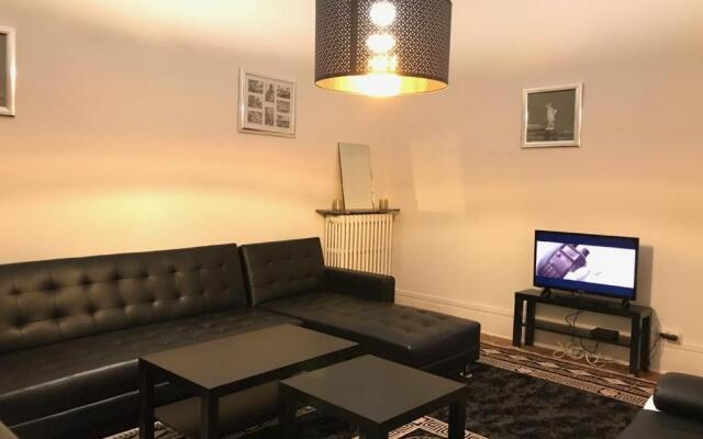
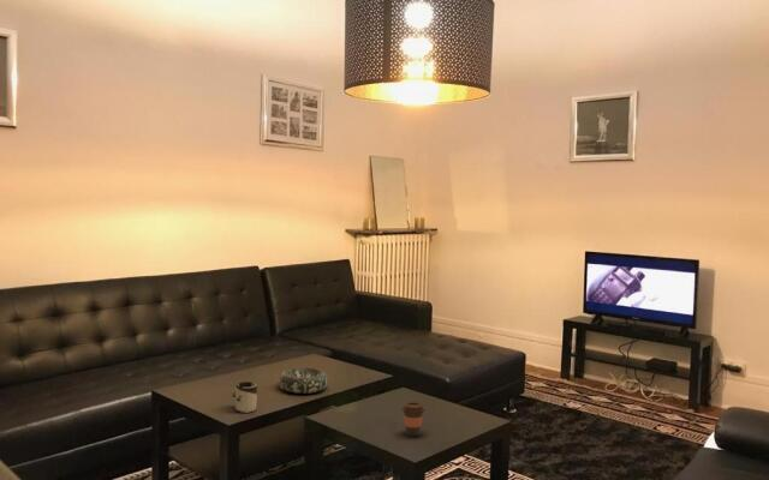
+ decorative bowl [278,366,329,395]
+ coffee cup [401,401,425,438]
+ cup [231,380,258,414]
